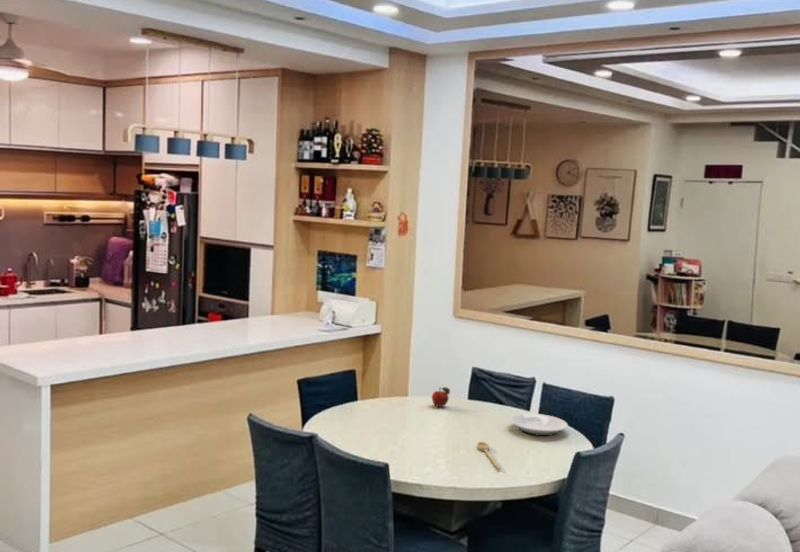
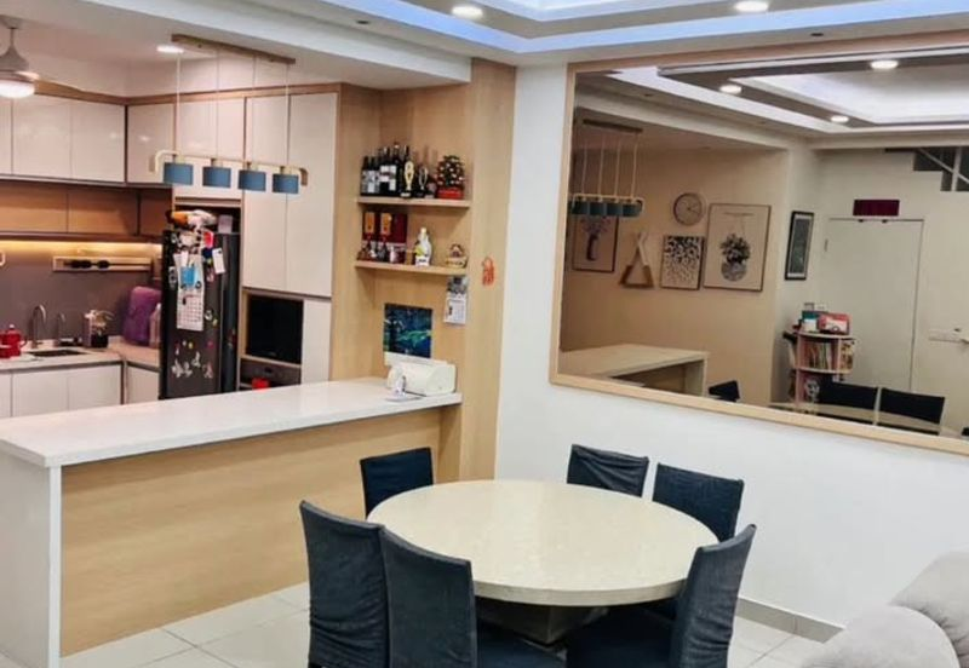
- spoon [476,441,502,471]
- fruit [431,386,451,408]
- plate [508,412,569,437]
